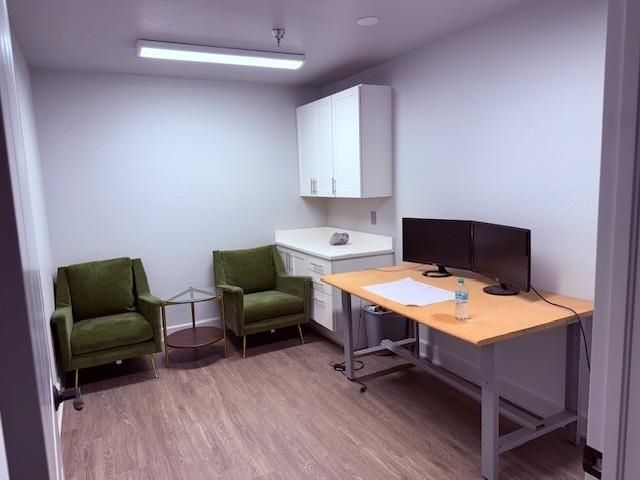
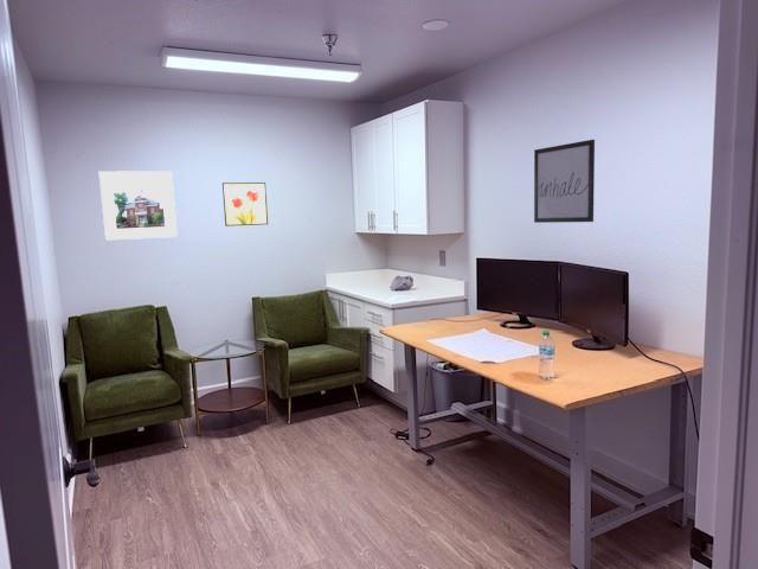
+ wall art [533,139,596,224]
+ wall art [221,181,269,228]
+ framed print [98,170,179,242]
